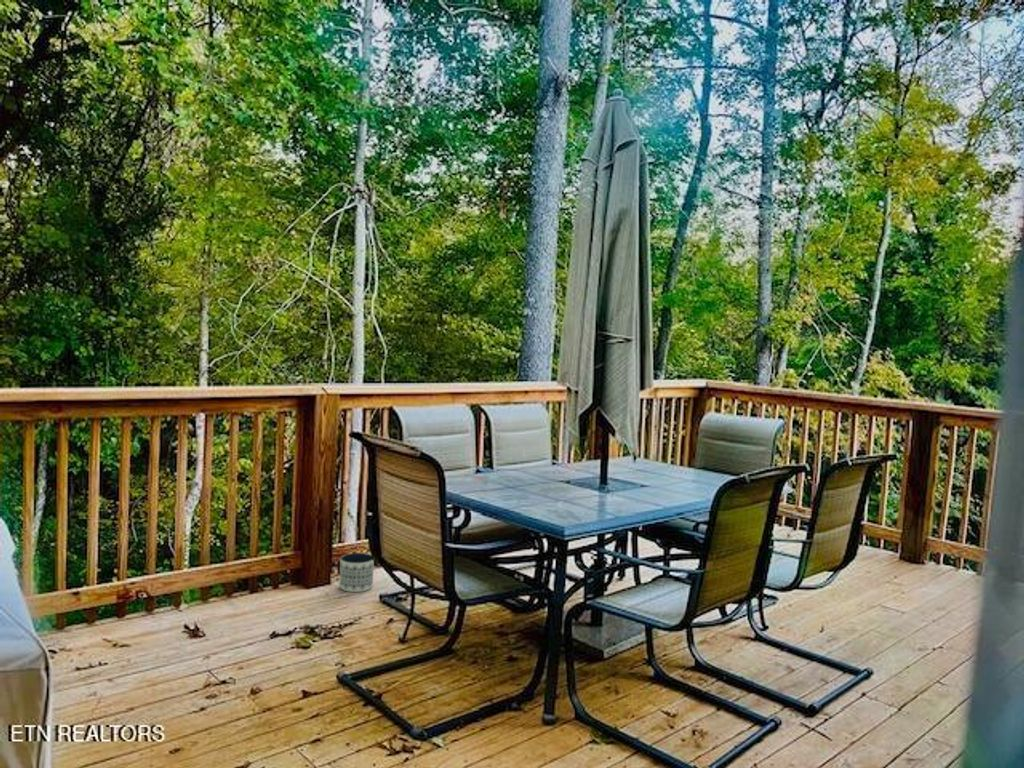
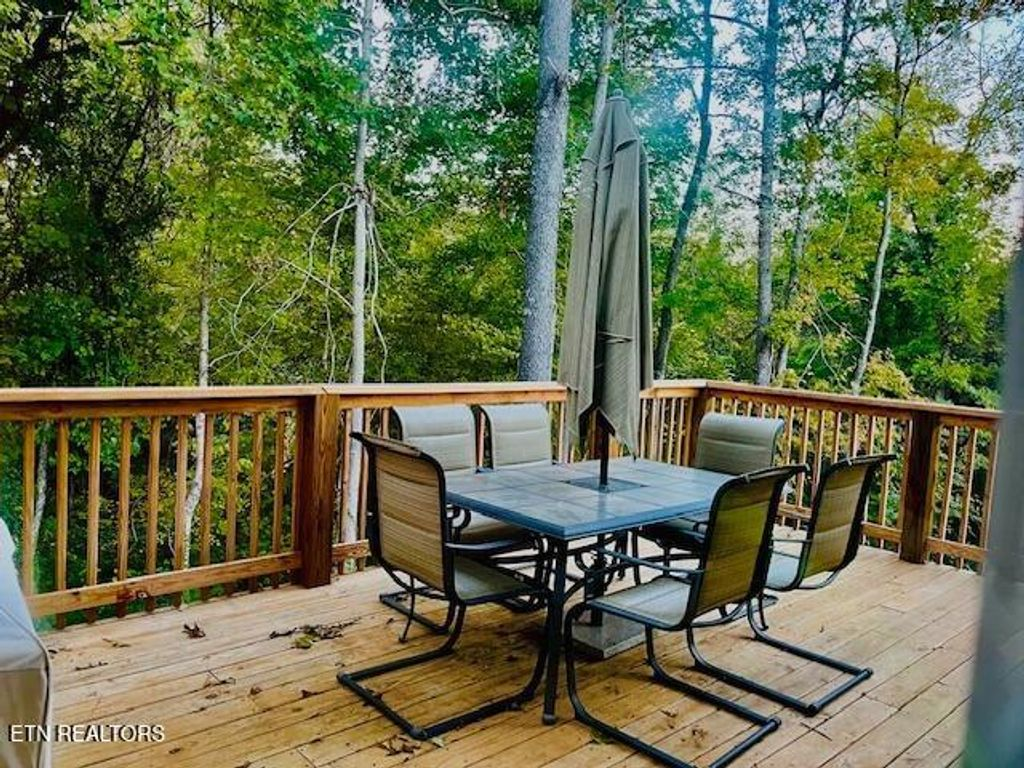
- planter [338,552,375,593]
